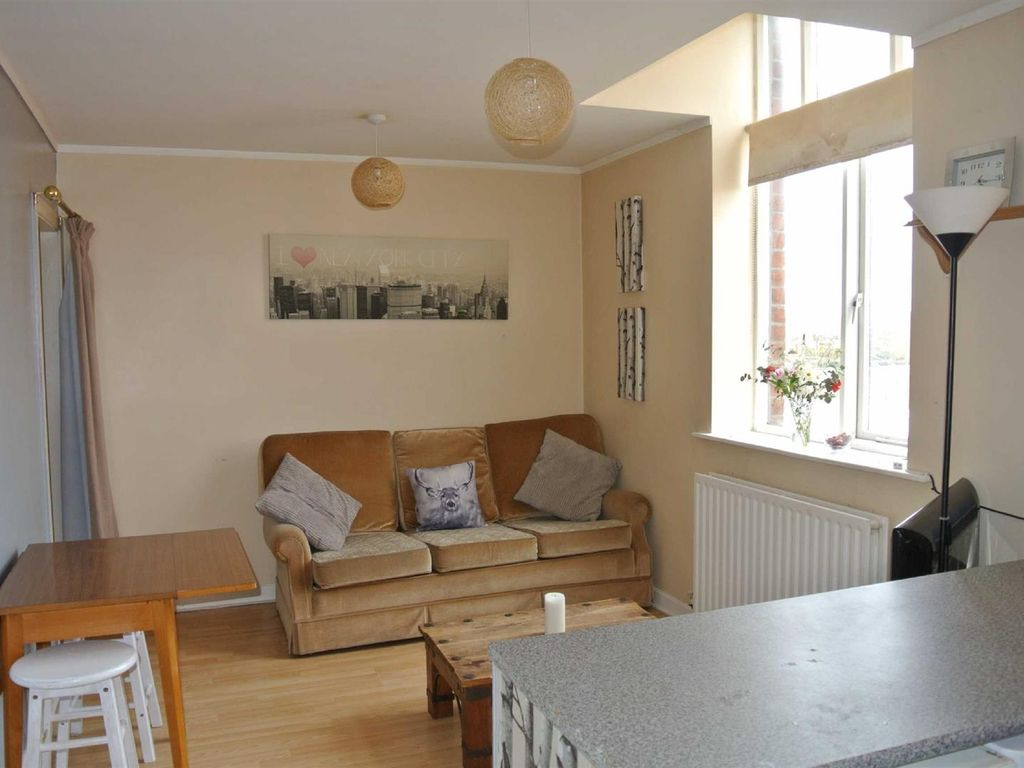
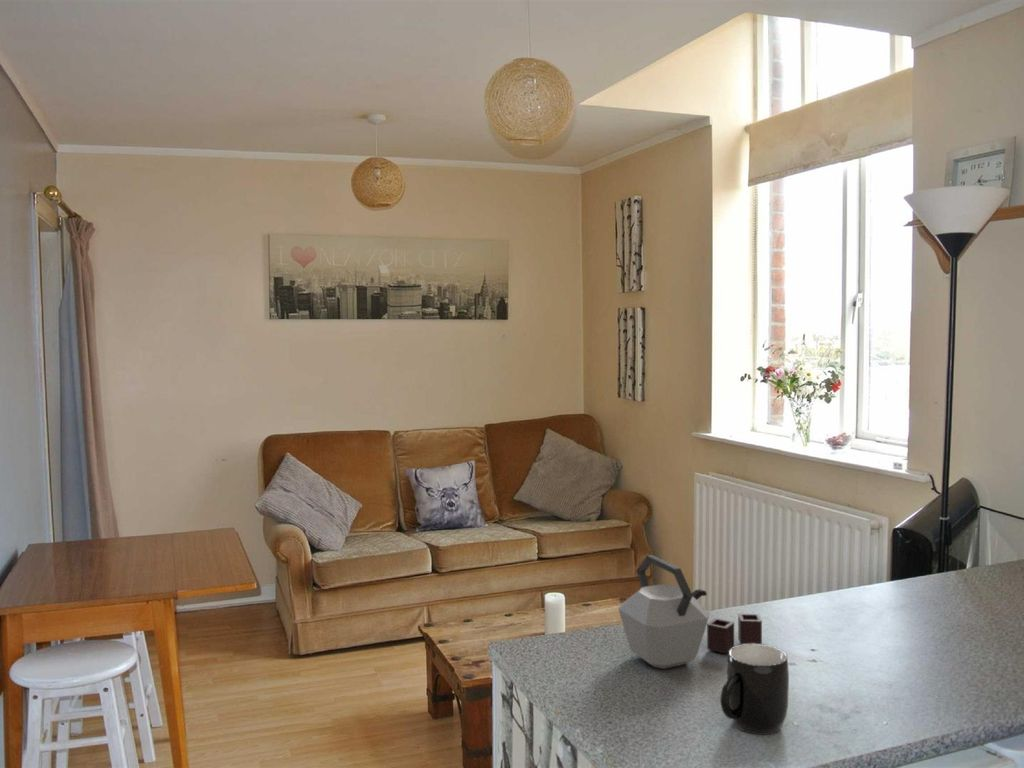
+ kettle [617,554,763,670]
+ mug [720,643,790,736]
